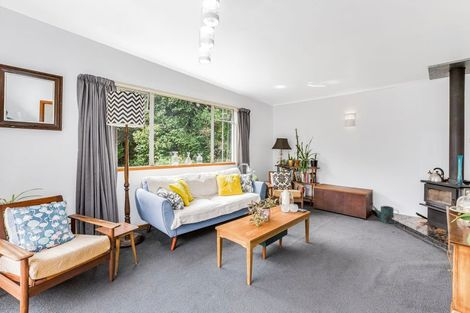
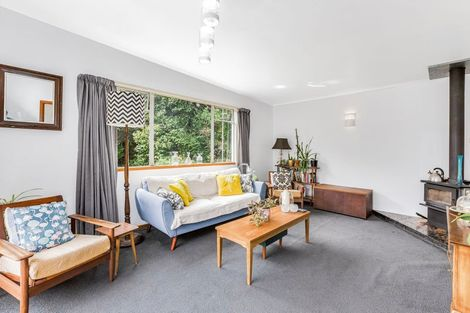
- watering can [368,202,399,224]
